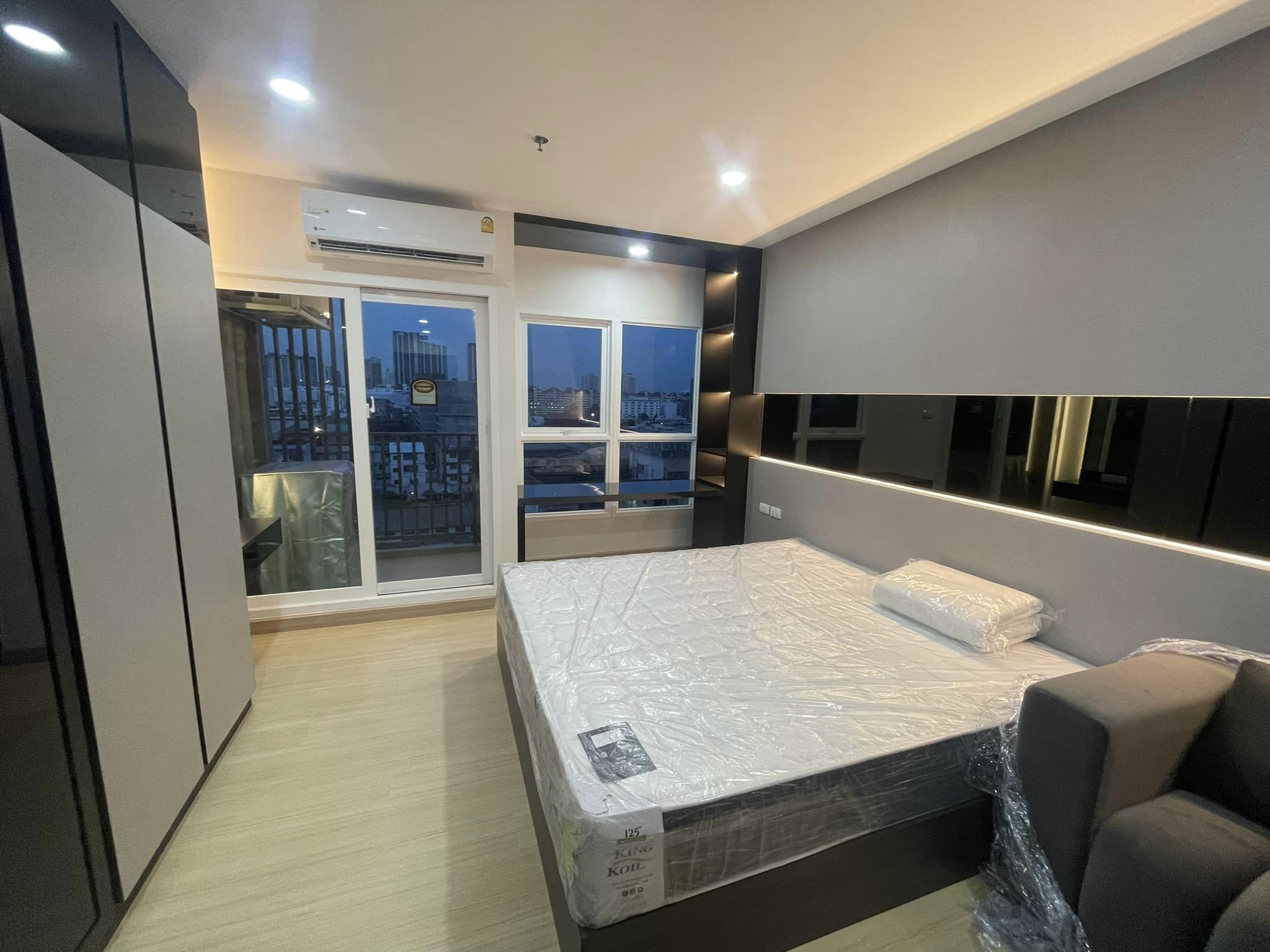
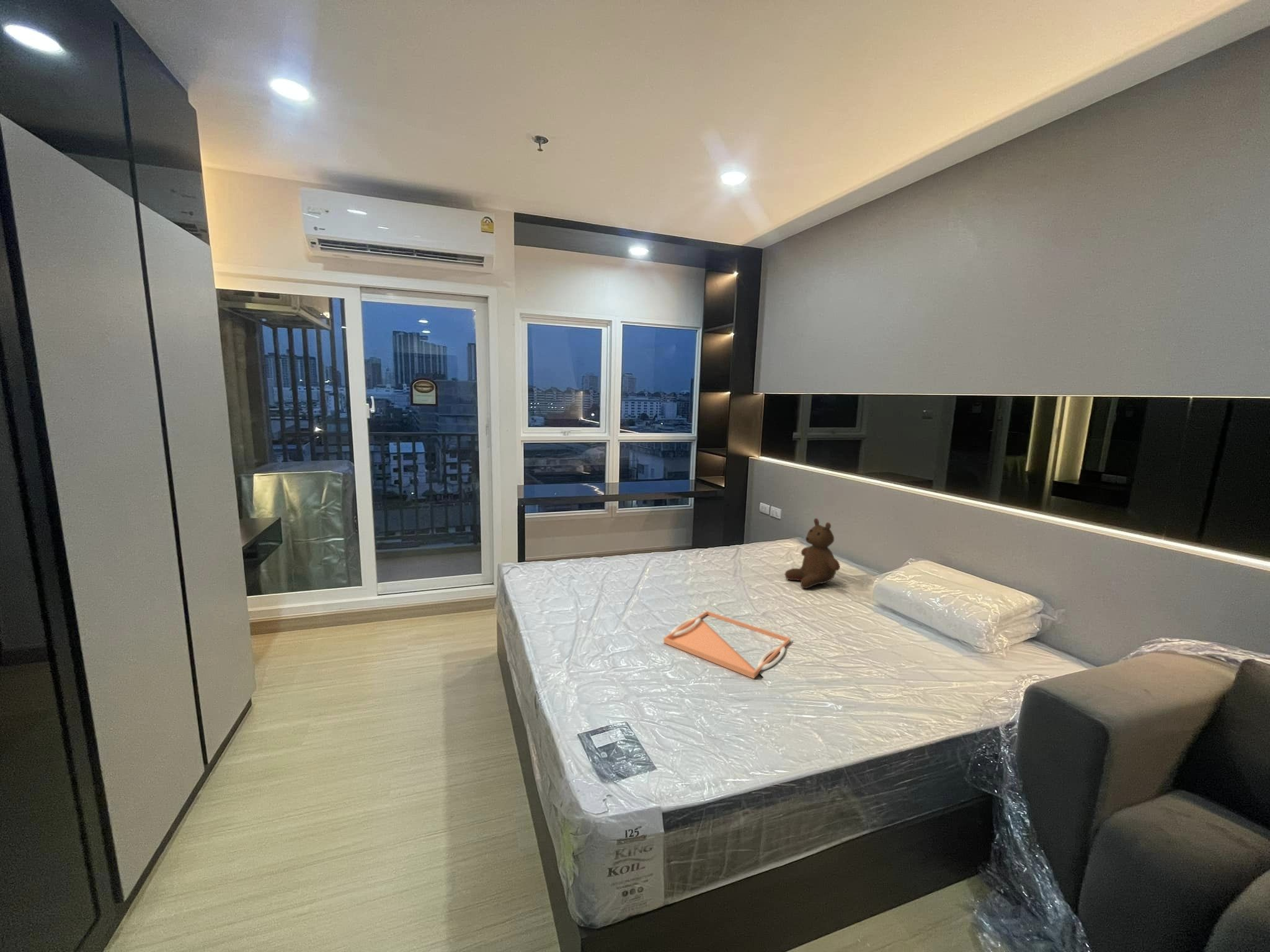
+ serving tray [663,610,791,679]
+ teddy bear [784,518,841,589]
